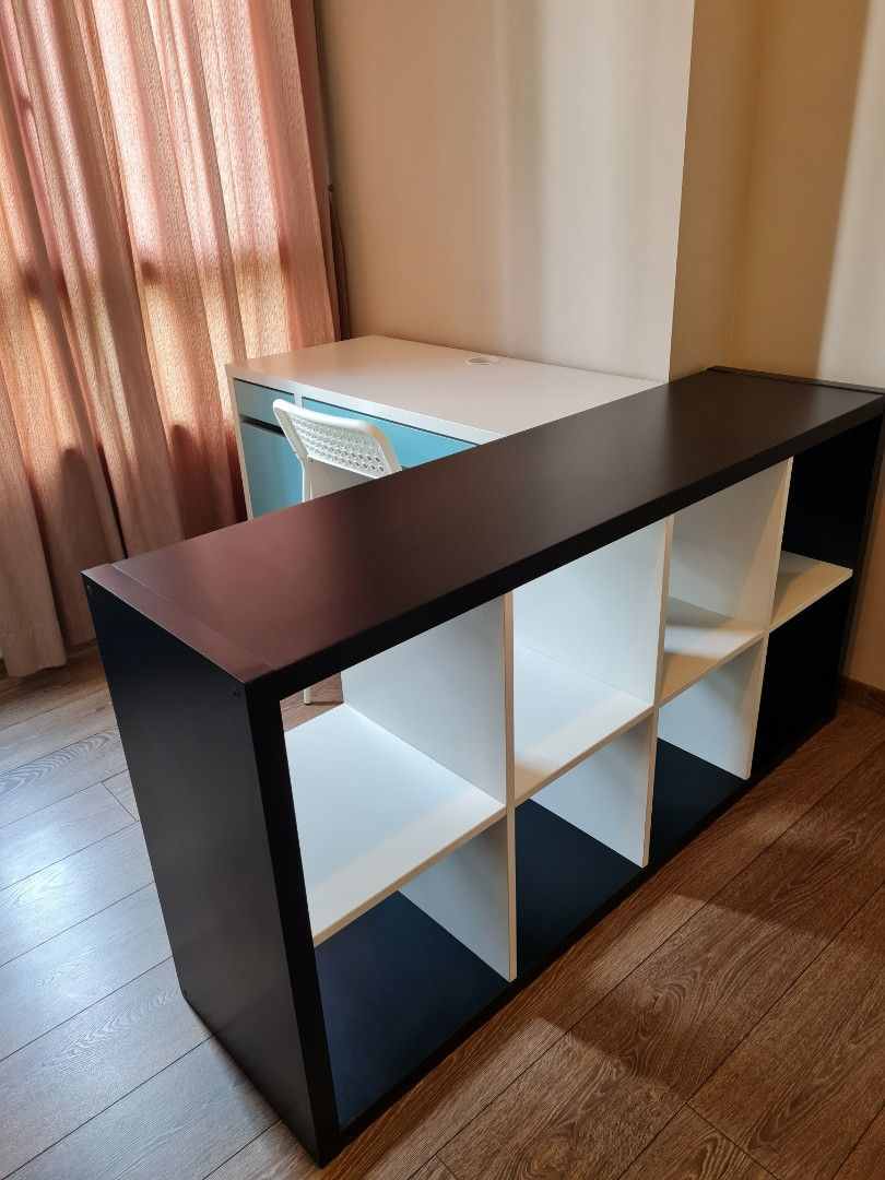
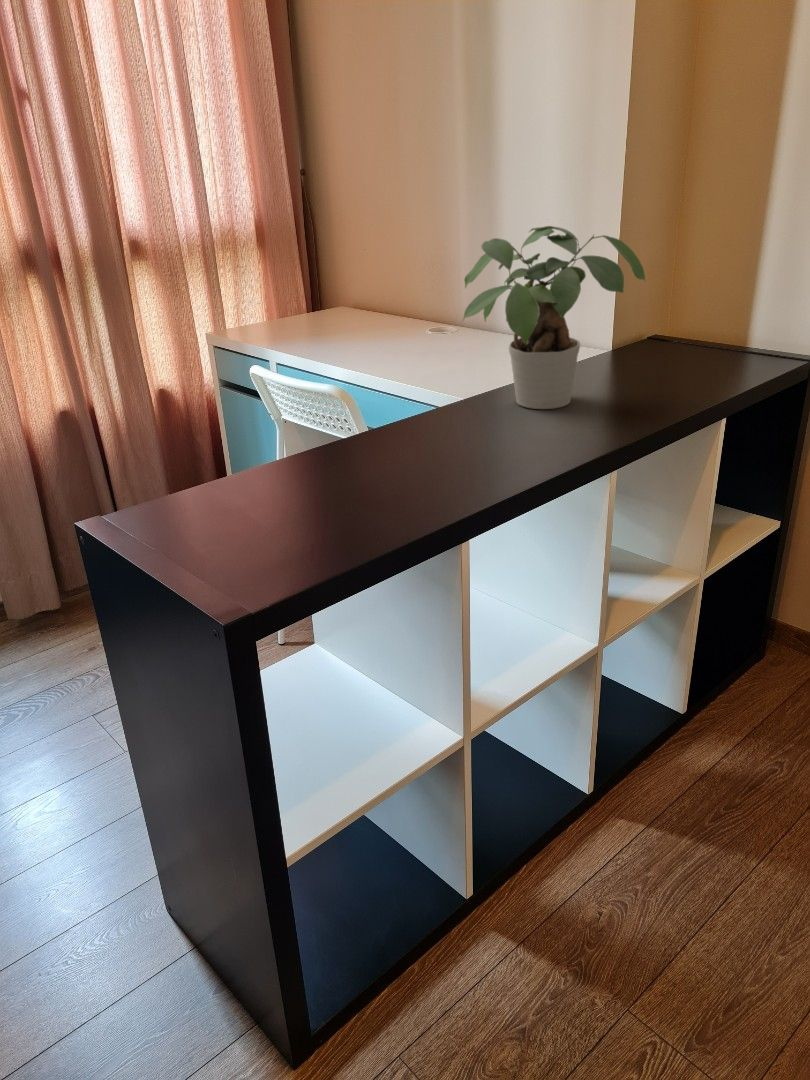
+ potted plant [461,225,646,410]
